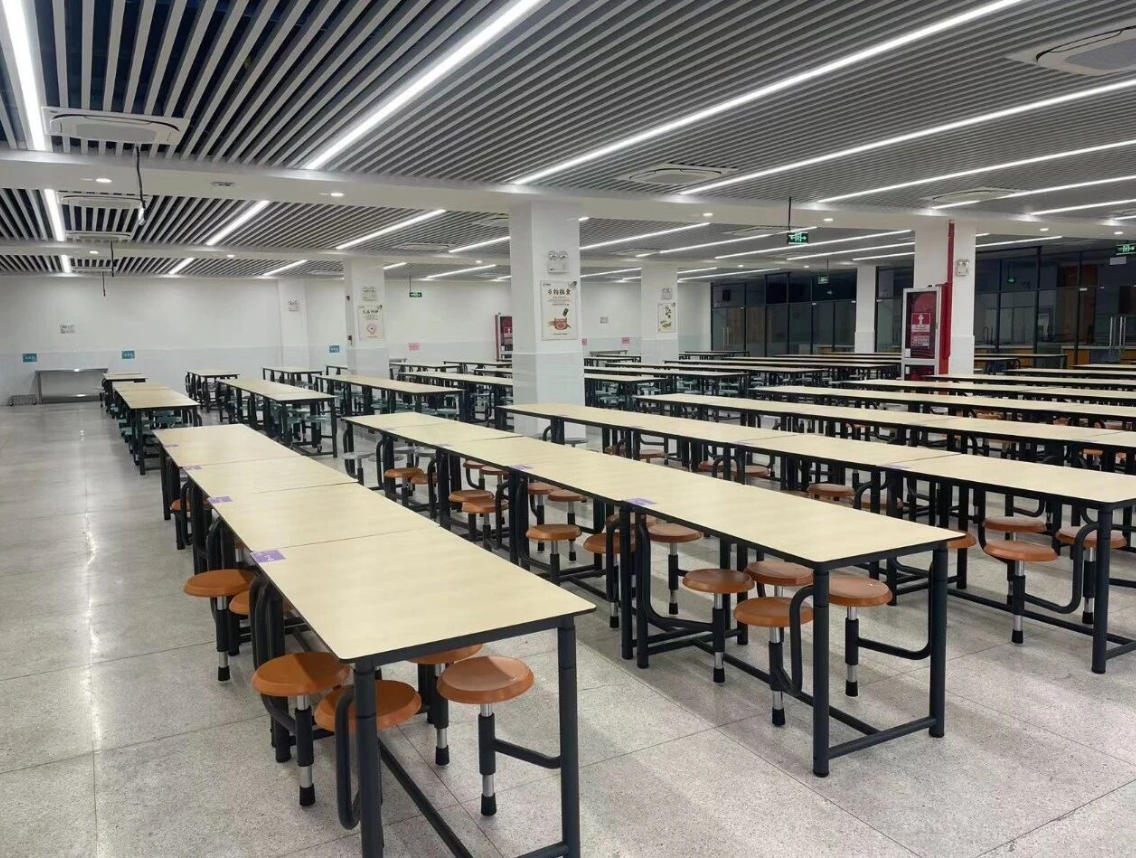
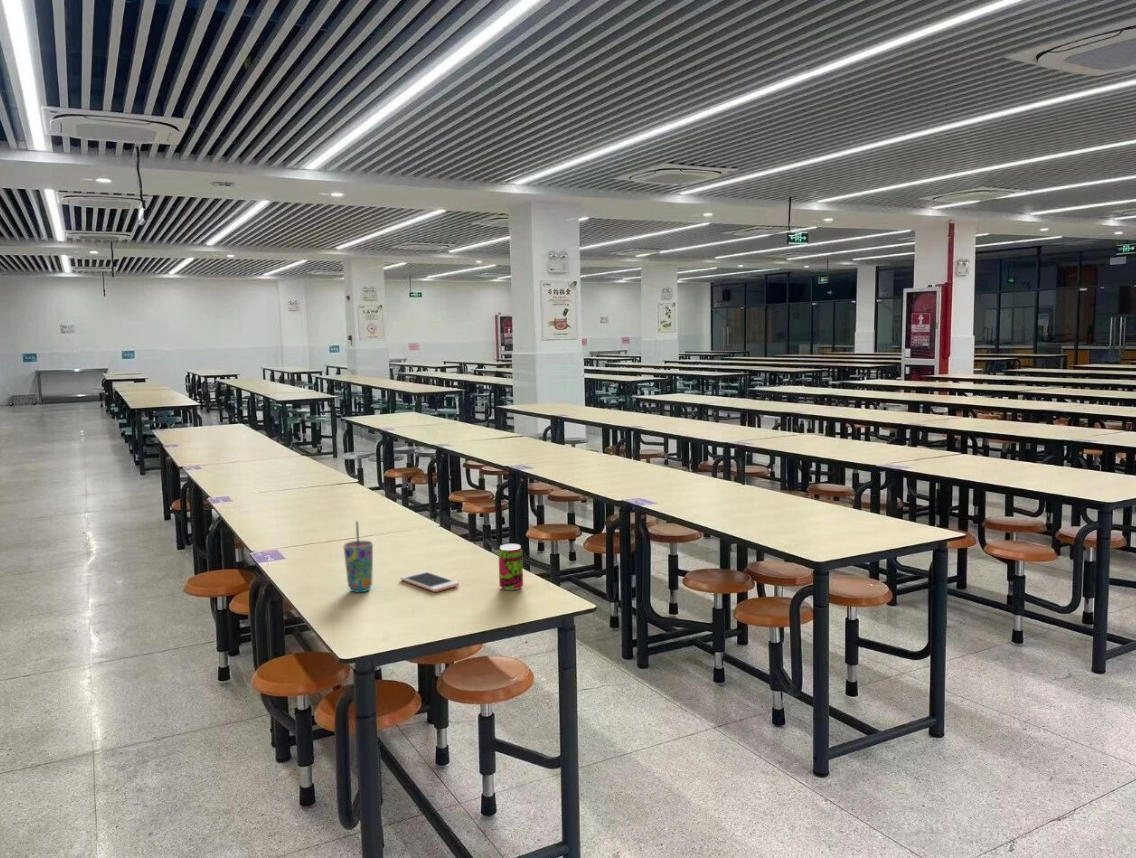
+ beverage can [497,543,524,591]
+ cup [342,520,374,593]
+ cell phone [400,570,460,593]
